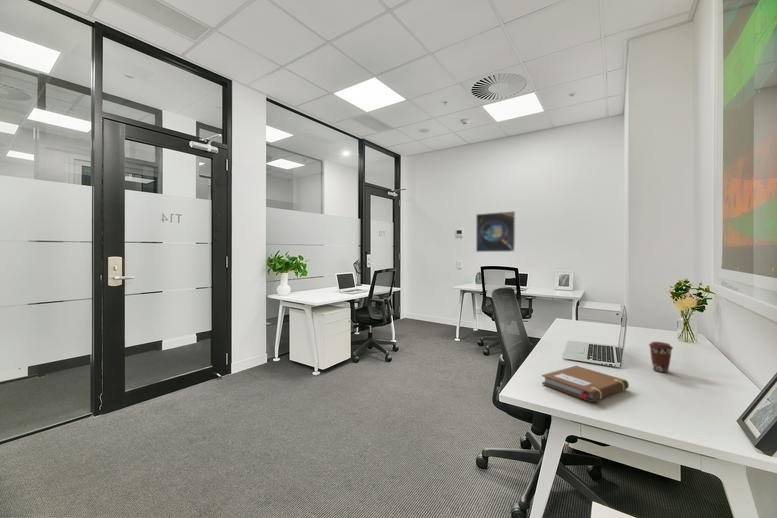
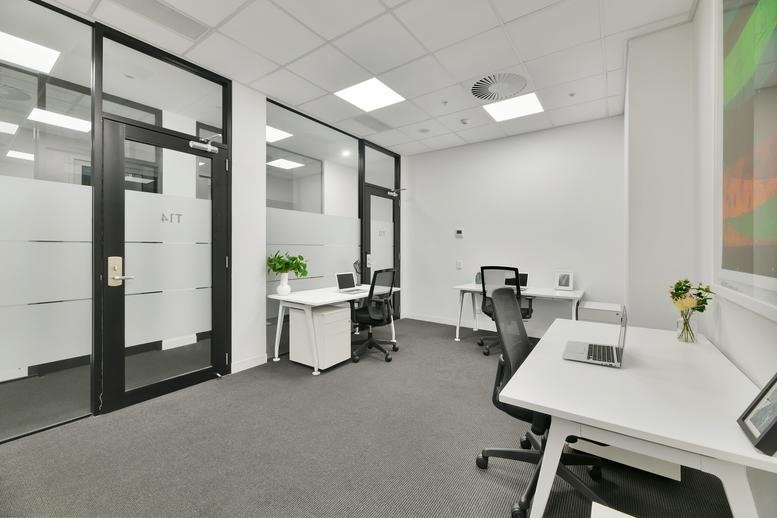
- coffee cup [648,341,674,373]
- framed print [475,210,516,253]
- notebook [541,365,630,403]
